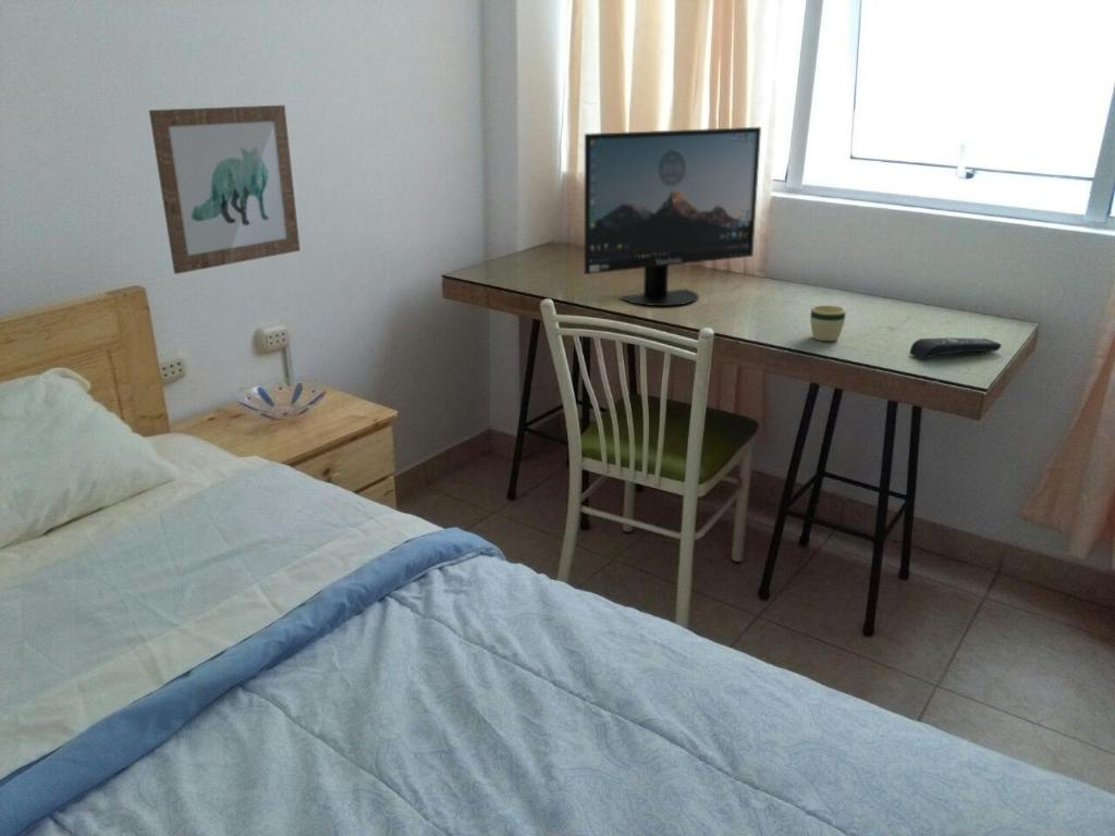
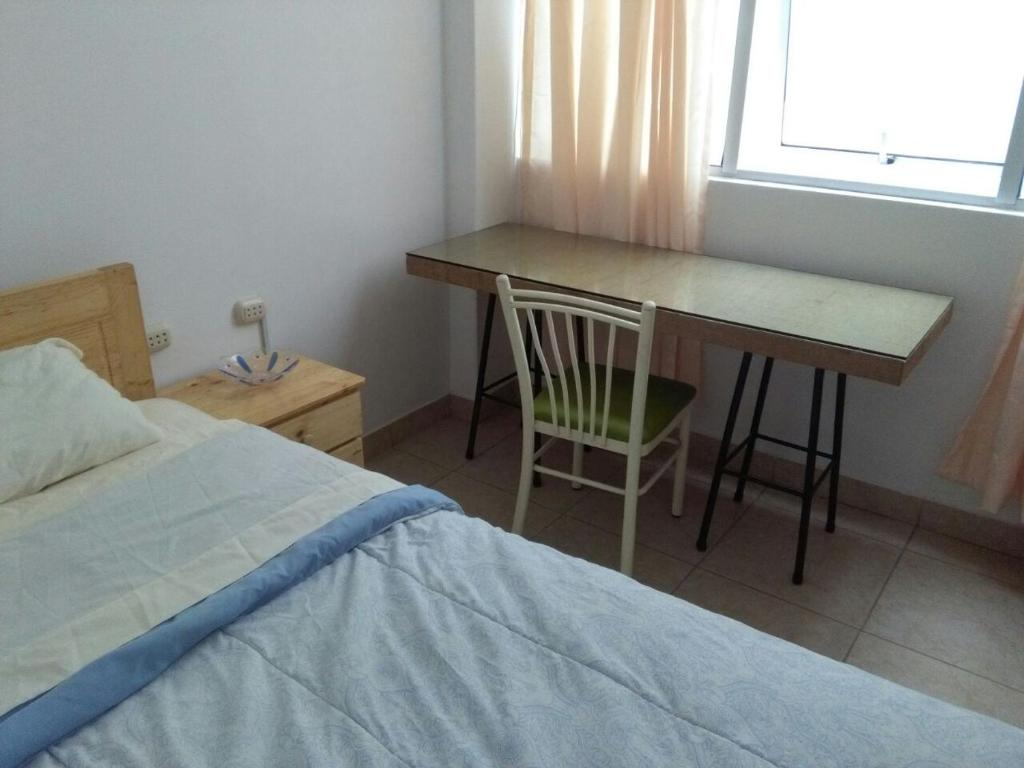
- mug [809,305,847,342]
- wall art [148,104,302,275]
- monitor [584,126,762,307]
- remote control [909,336,1003,360]
